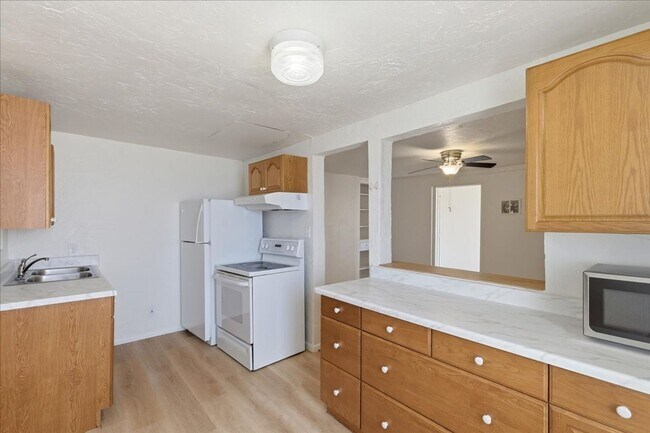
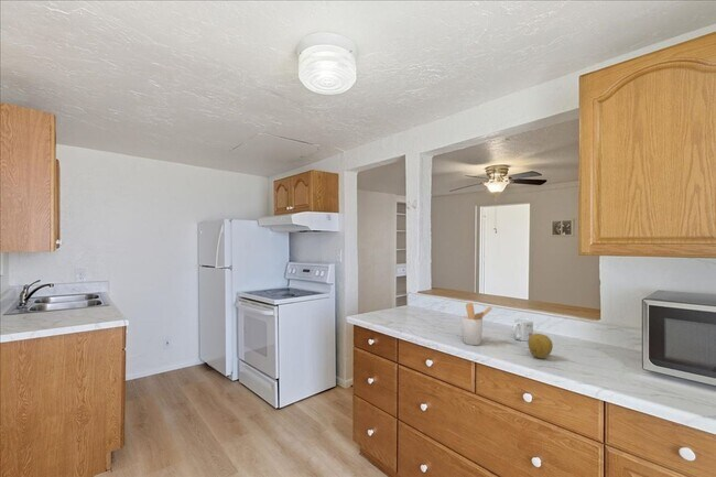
+ utensil holder [460,302,493,346]
+ mug [511,317,534,343]
+ fruit [527,333,554,360]
